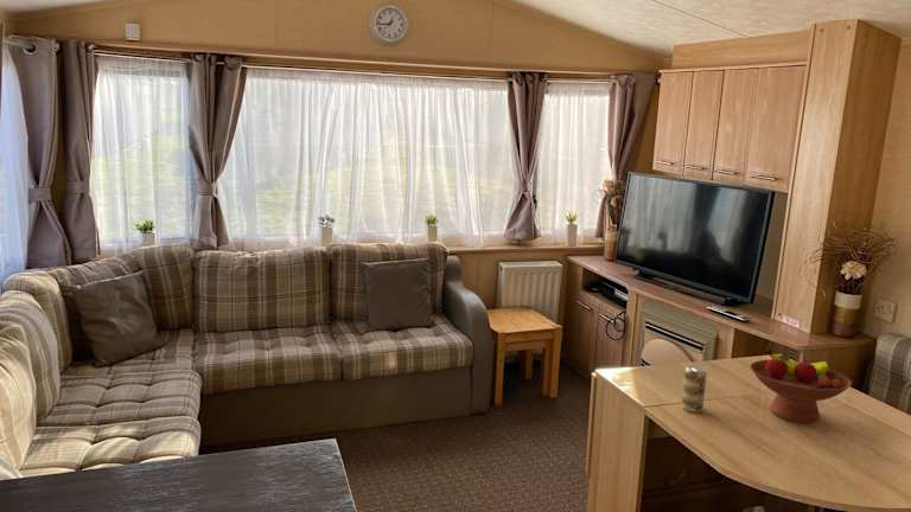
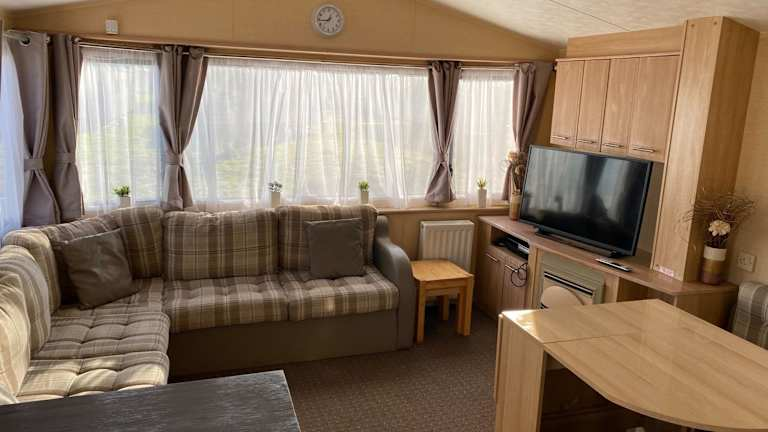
- beverage can [681,365,708,414]
- fruit bowl [748,347,853,424]
